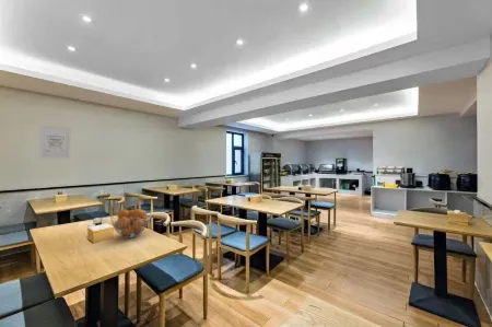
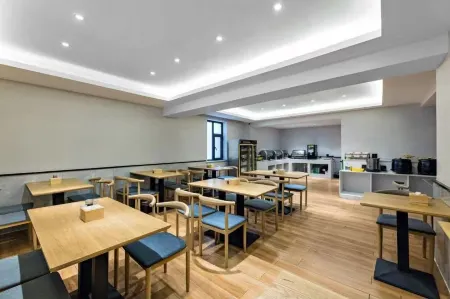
- fruit basket [109,208,153,240]
- wall art [38,124,72,160]
